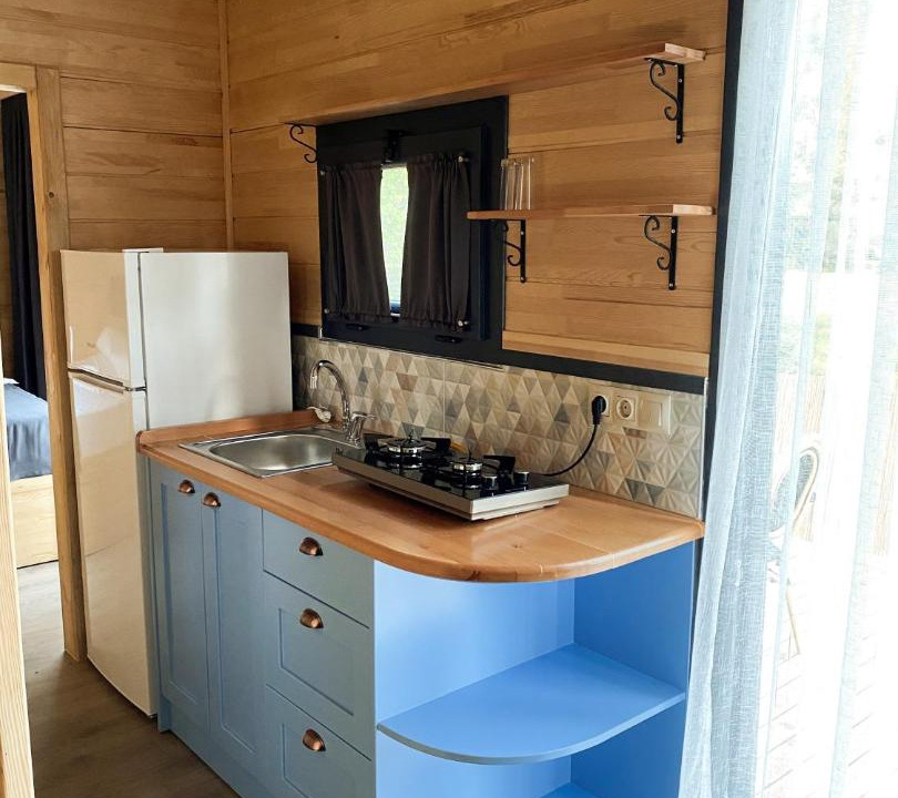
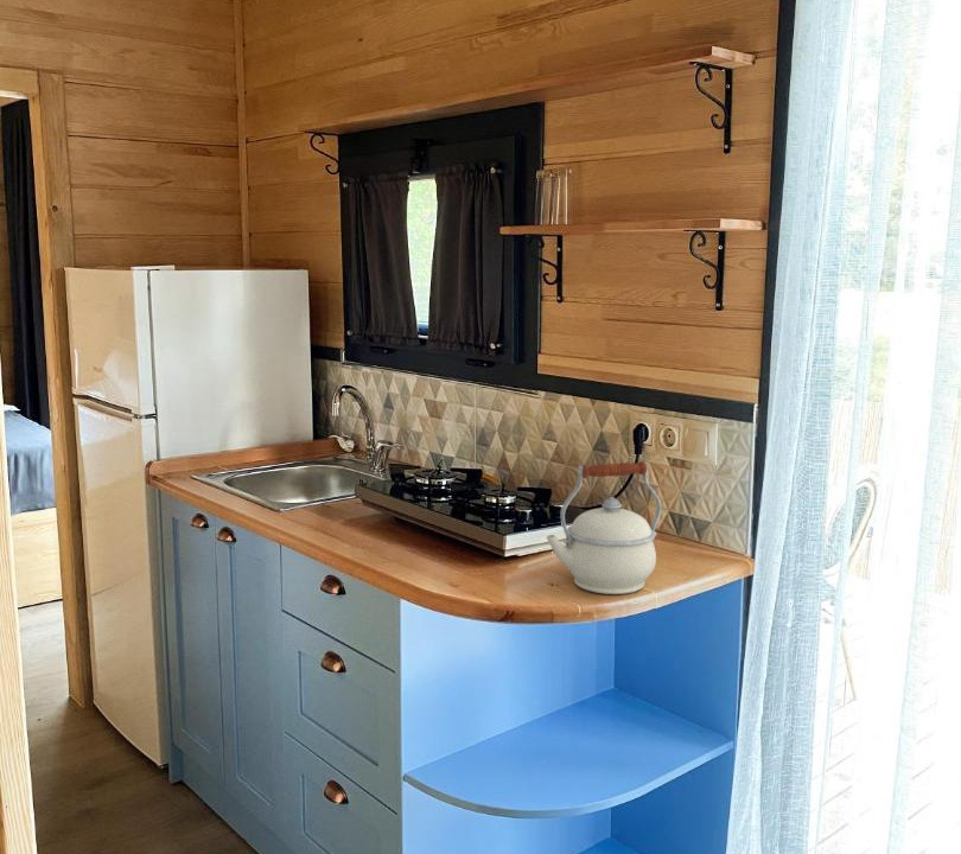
+ kettle [545,460,662,595]
